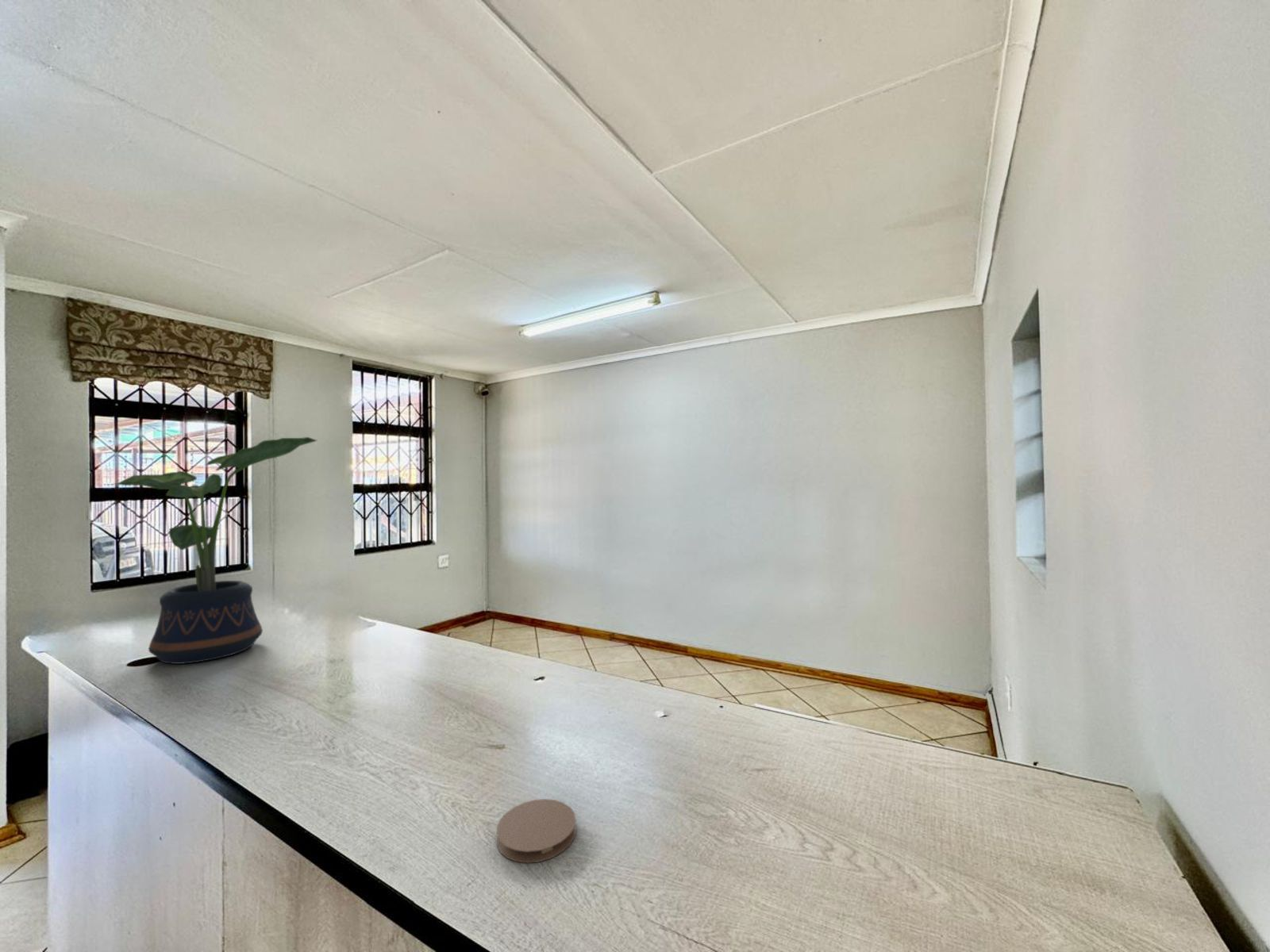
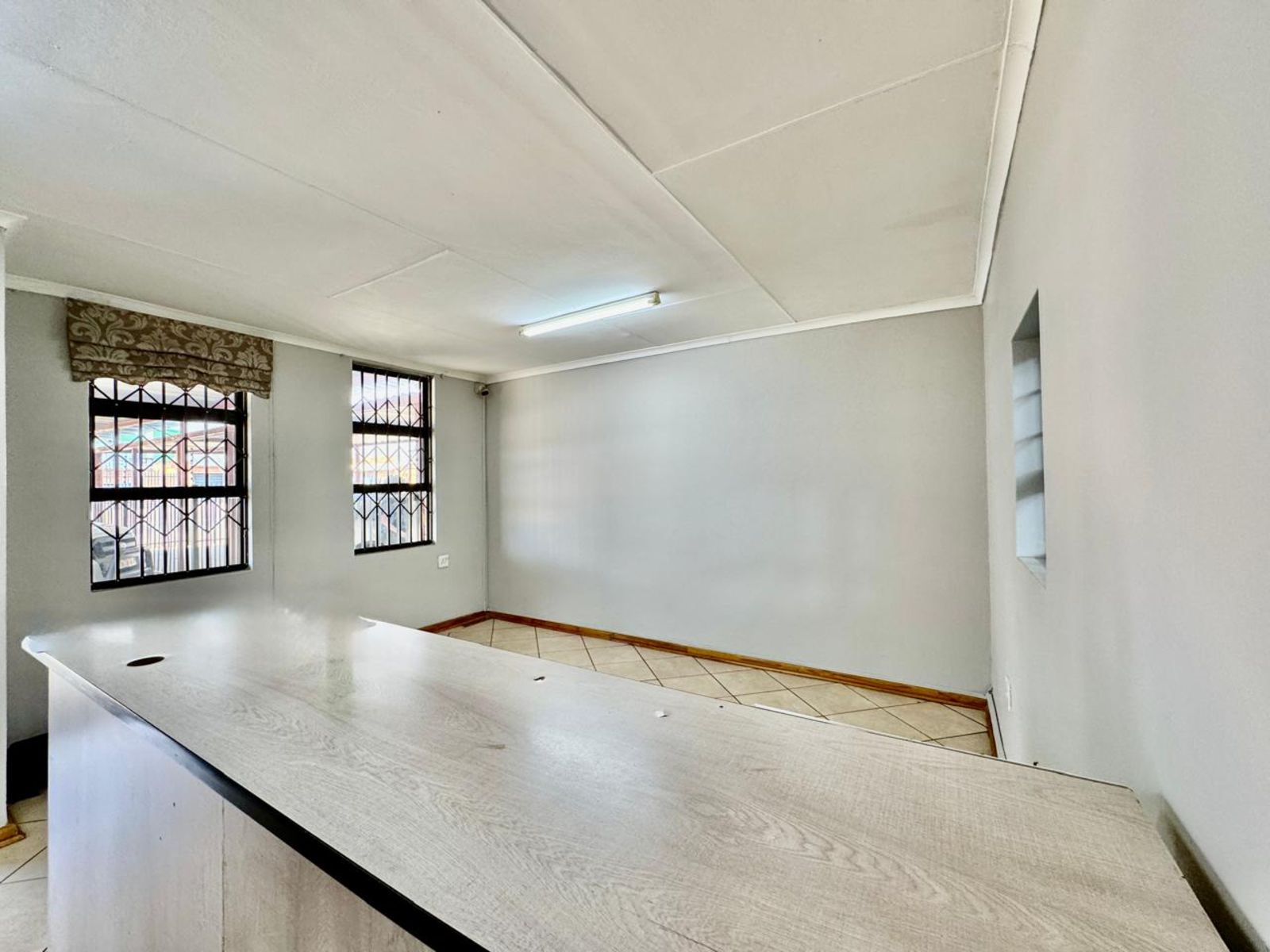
- coaster [496,798,577,864]
- potted plant [111,436,318,665]
